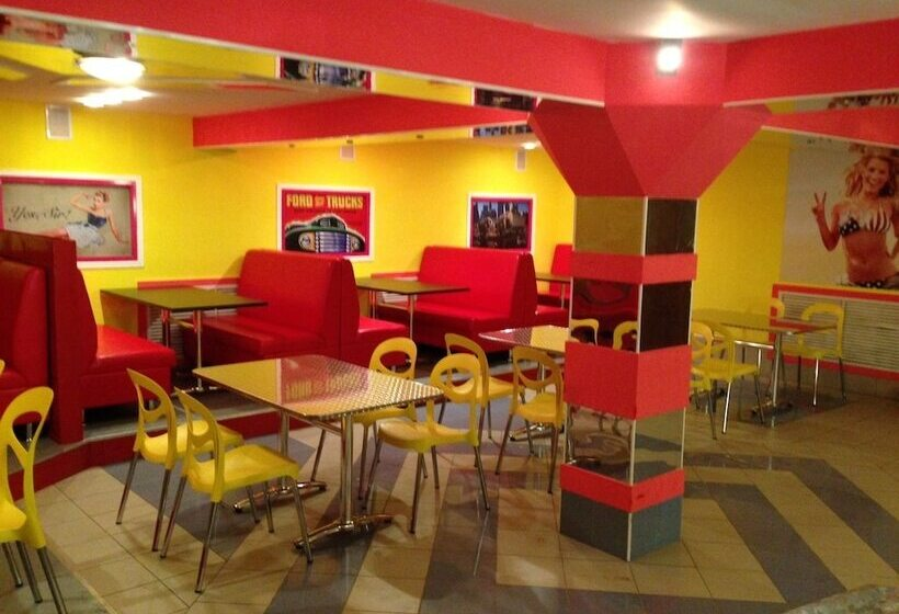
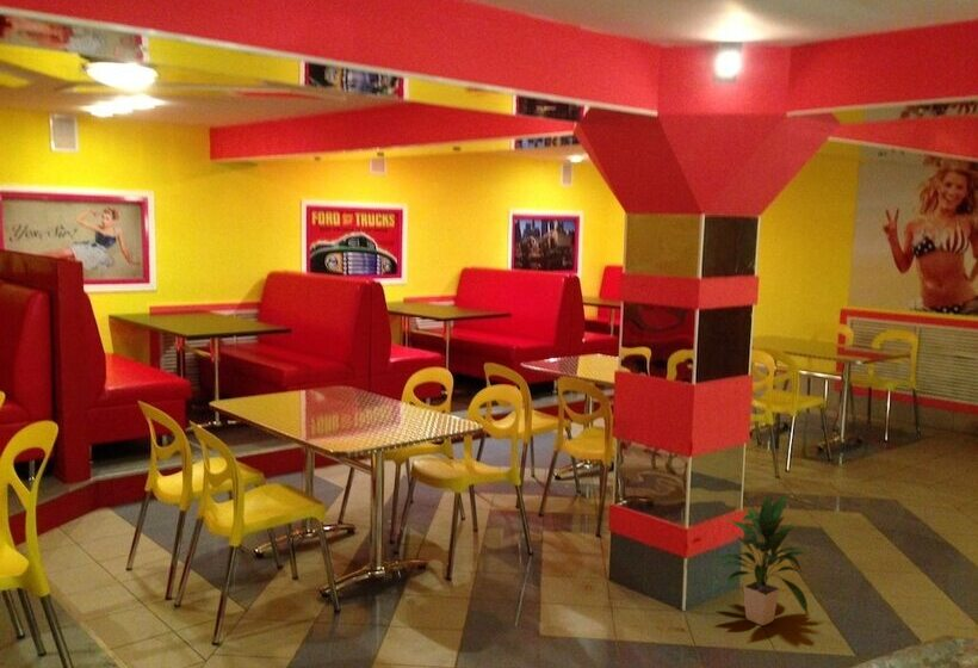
+ indoor plant [711,491,810,626]
